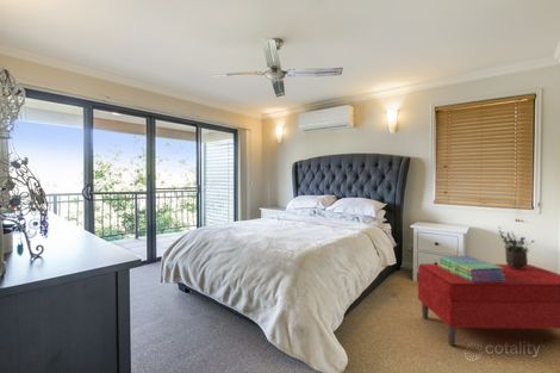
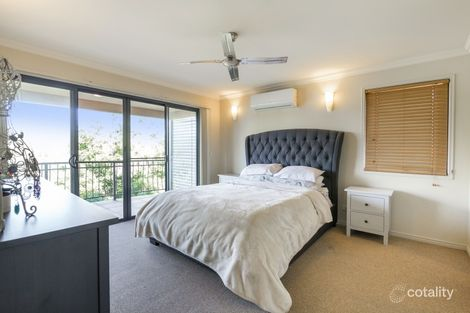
- bench [417,263,560,347]
- potted plant [498,225,536,269]
- stack of books [437,255,505,282]
